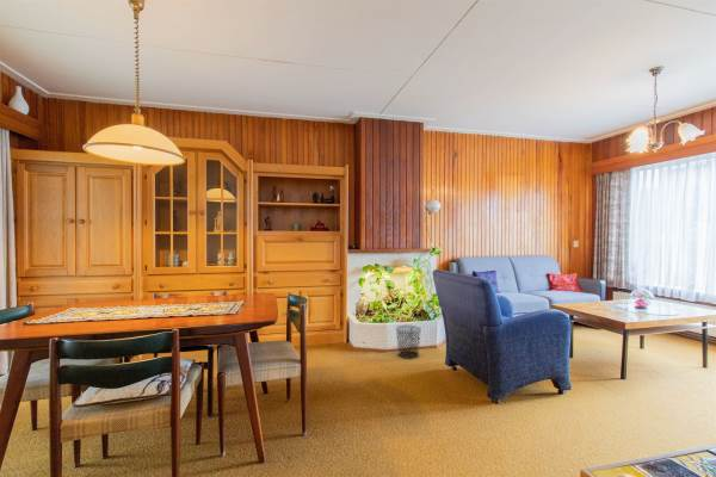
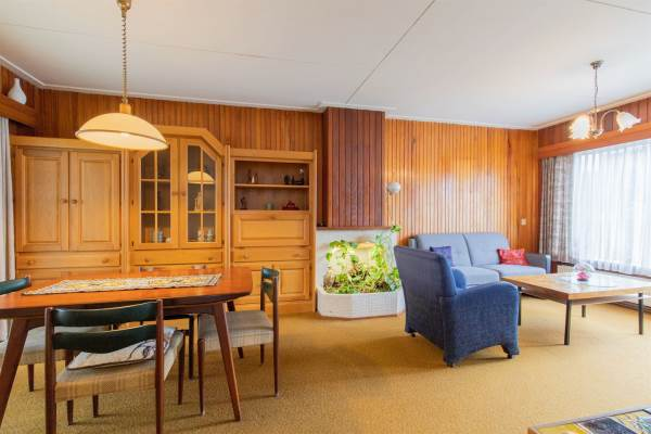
- waste bin [395,324,422,360]
